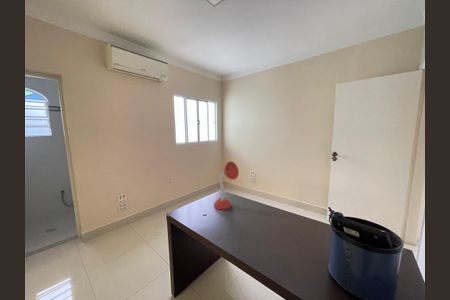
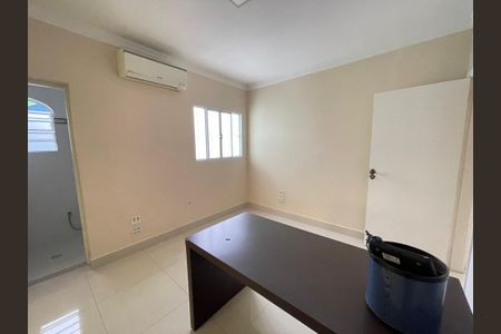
- desk lamp [213,161,240,211]
